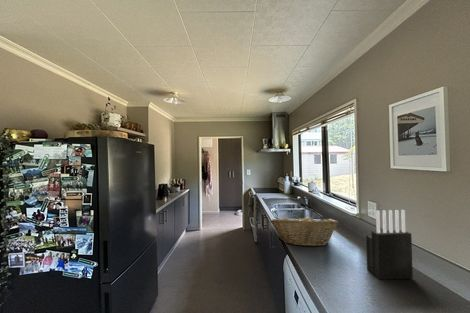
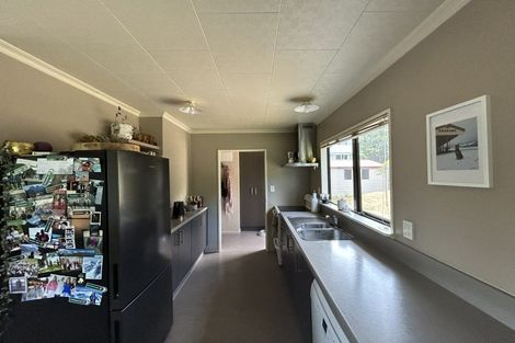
- knife block [365,209,414,280]
- fruit basket [269,214,339,247]
